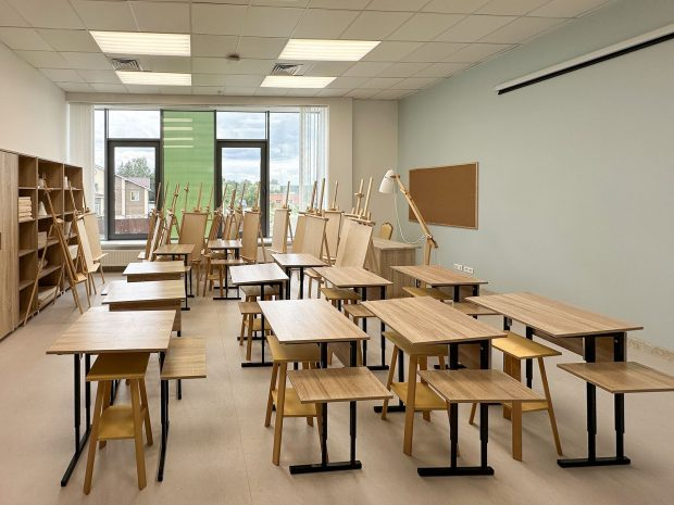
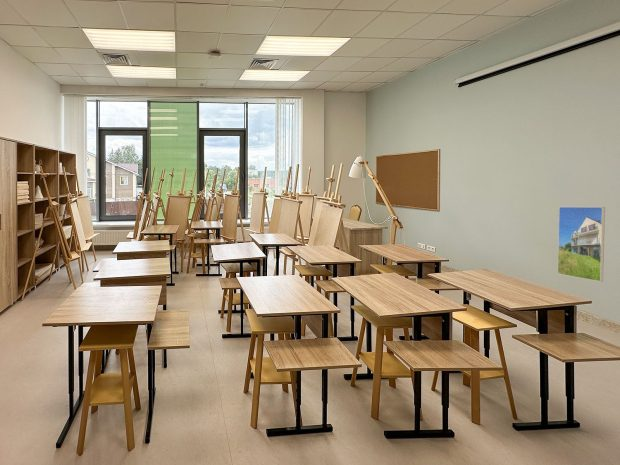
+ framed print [557,206,606,283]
